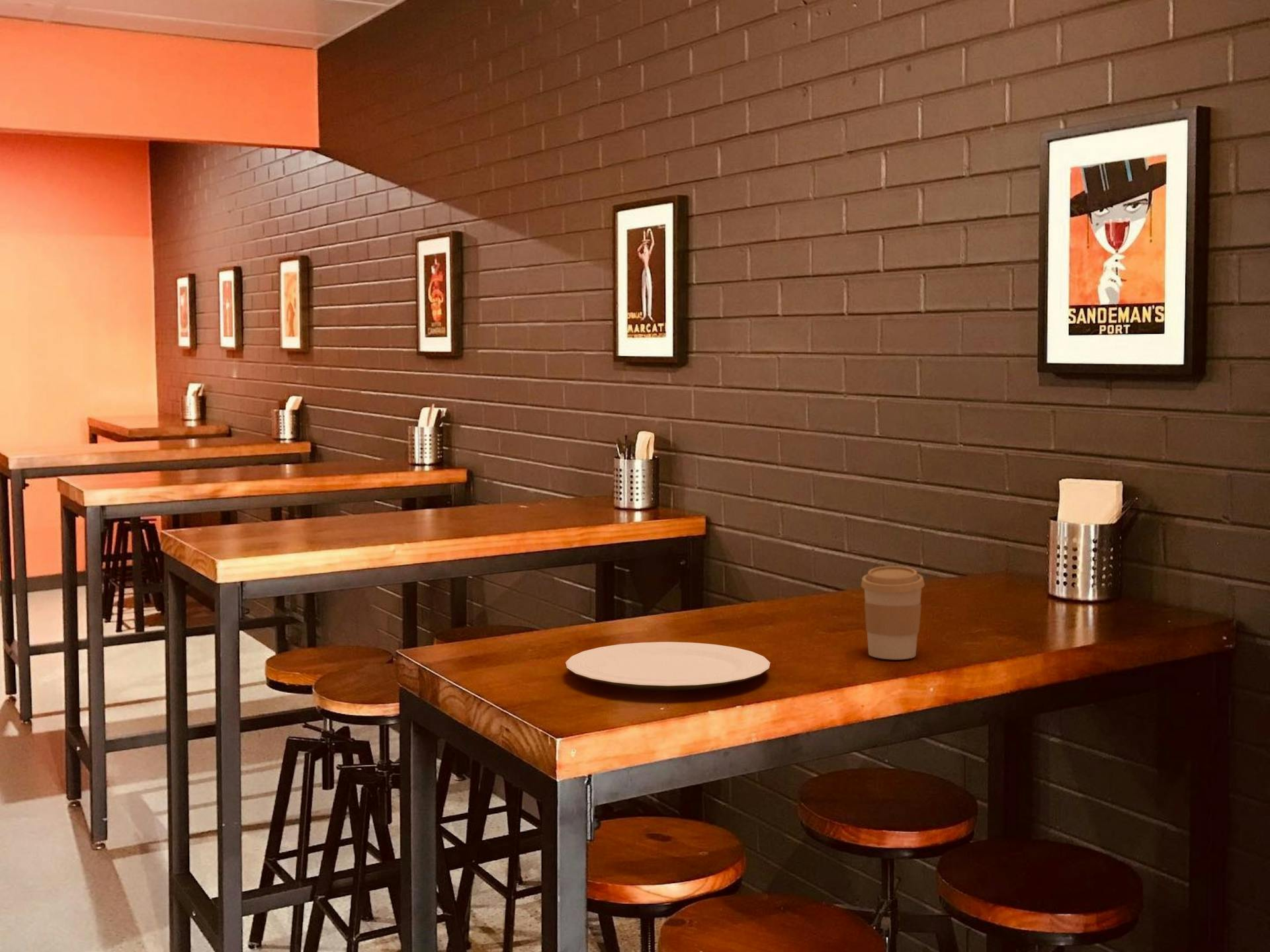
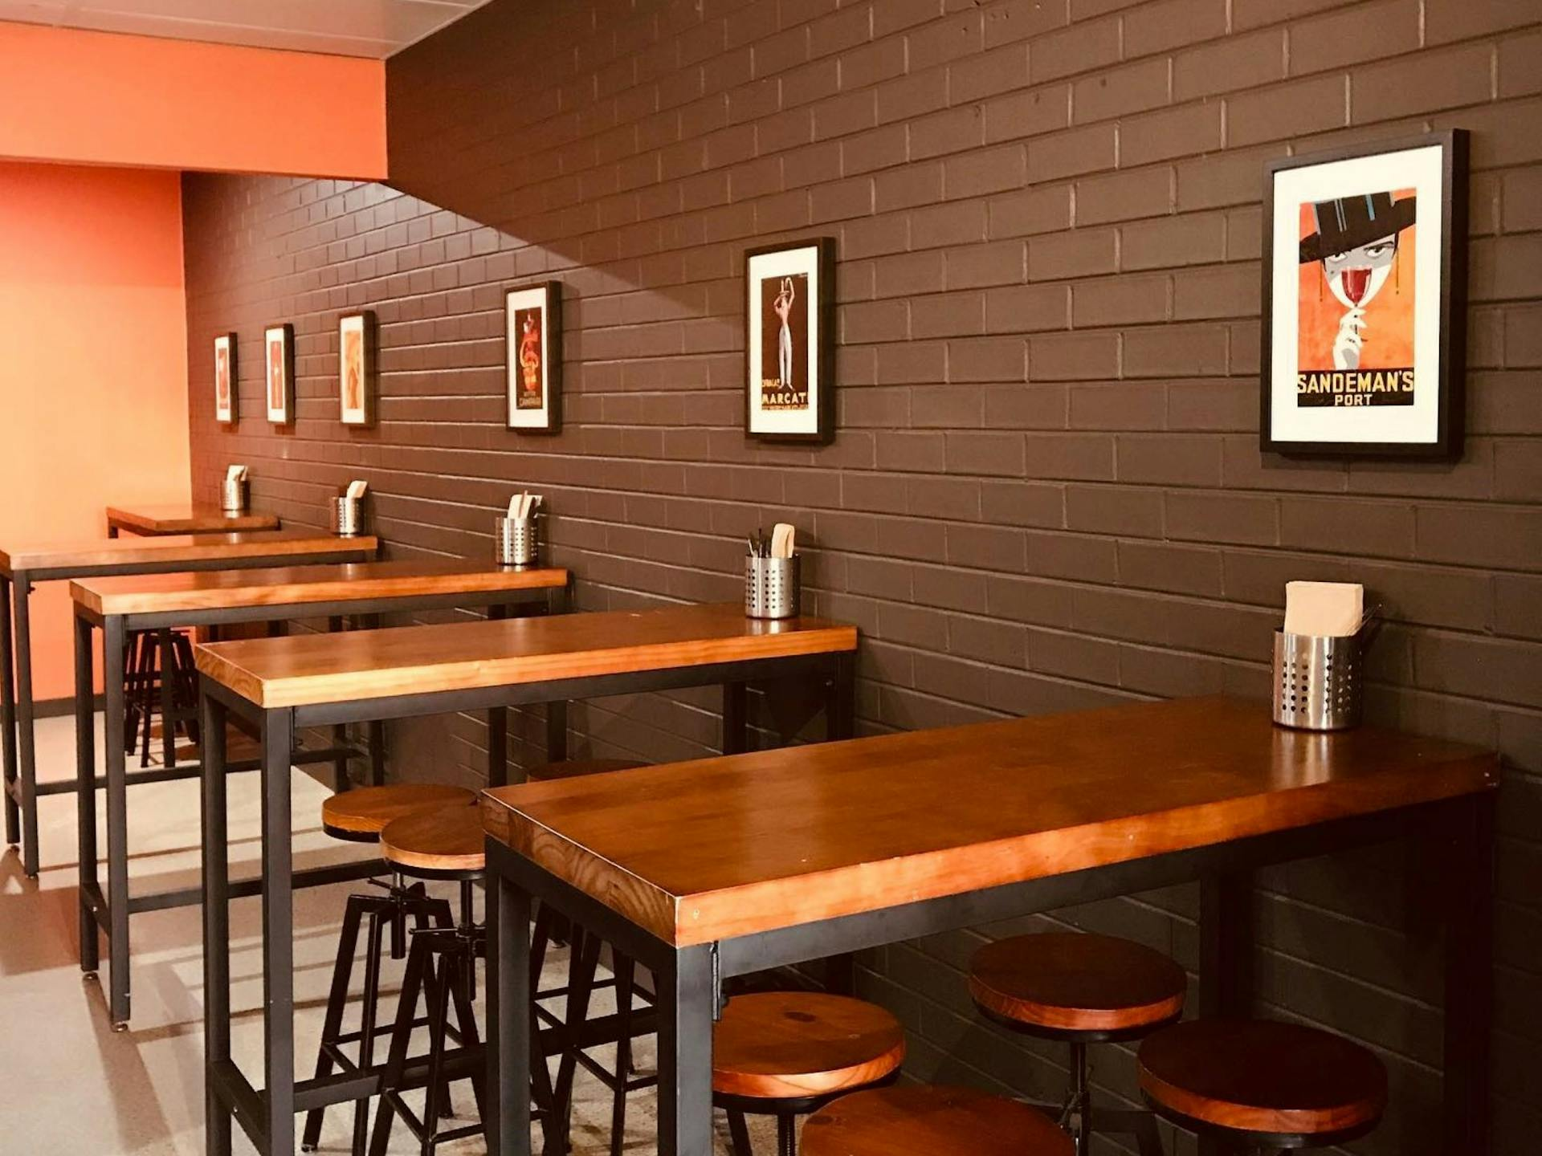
- coffee cup [861,565,925,660]
- plate [565,641,771,692]
